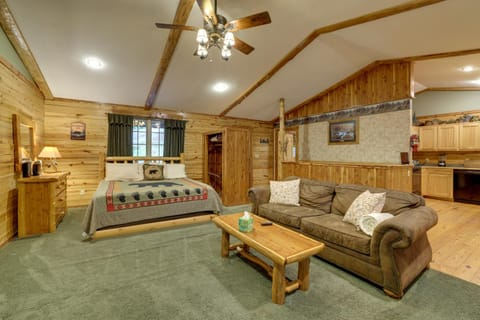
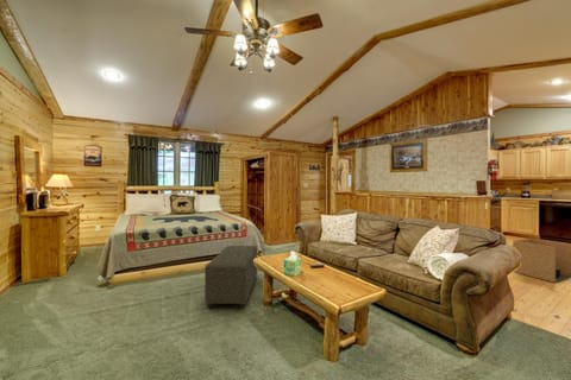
+ ottoman [203,245,258,309]
+ cardboard box [512,238,571,284]
